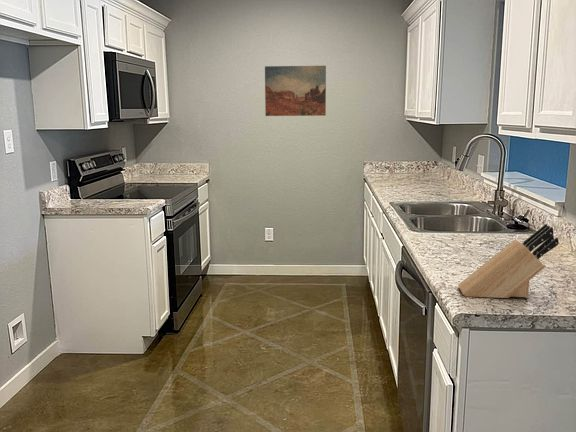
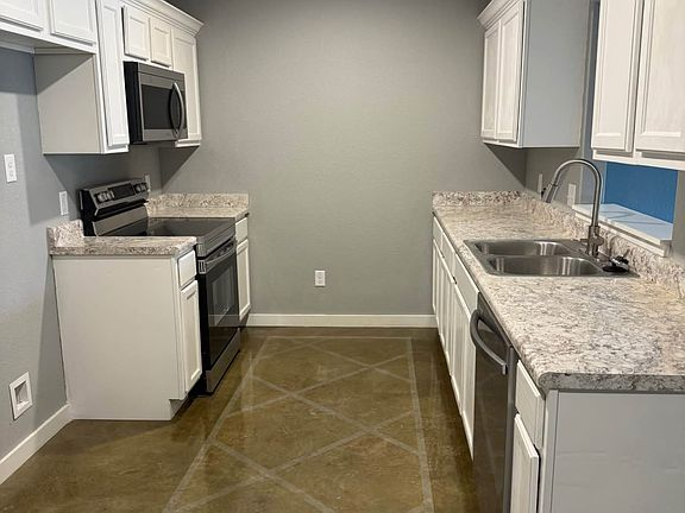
- wall art [264,65,327,117]
- knife block [457,223,560,299]
